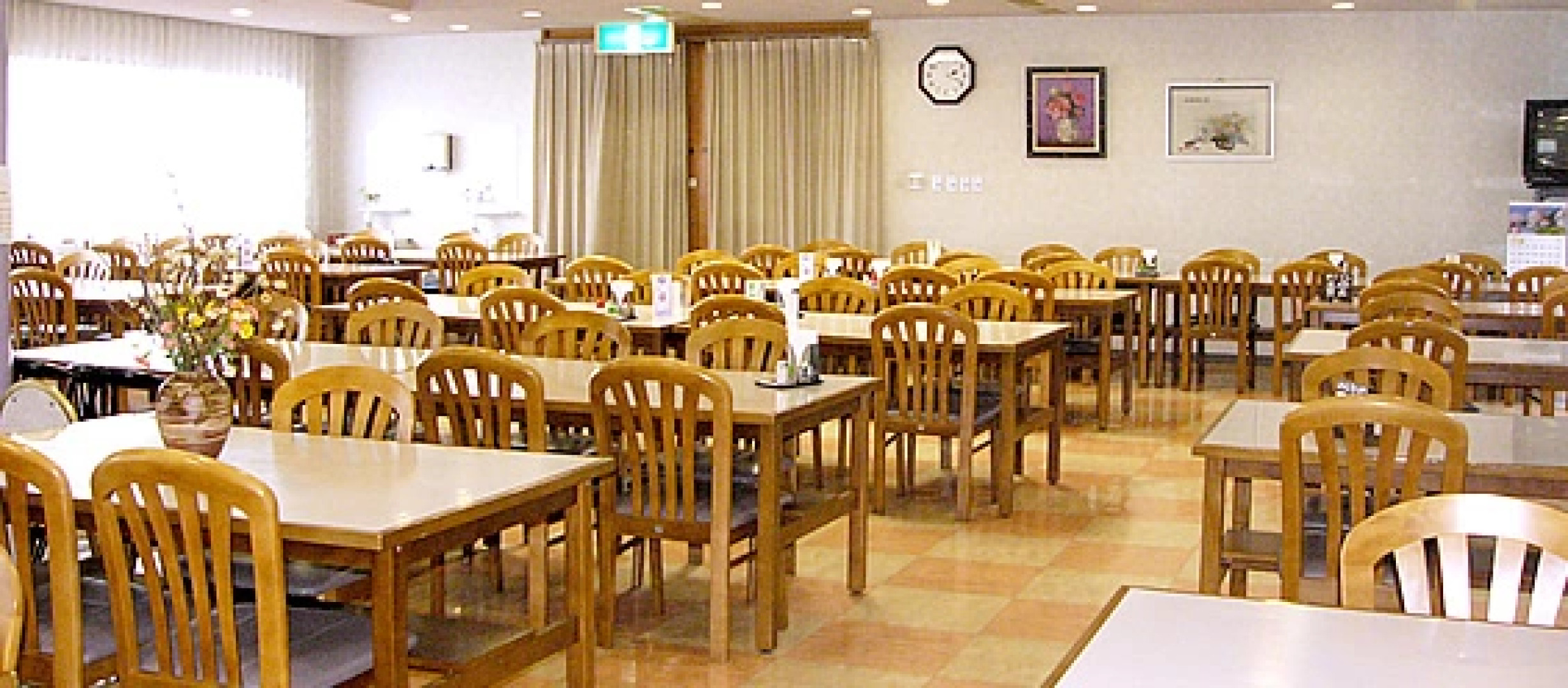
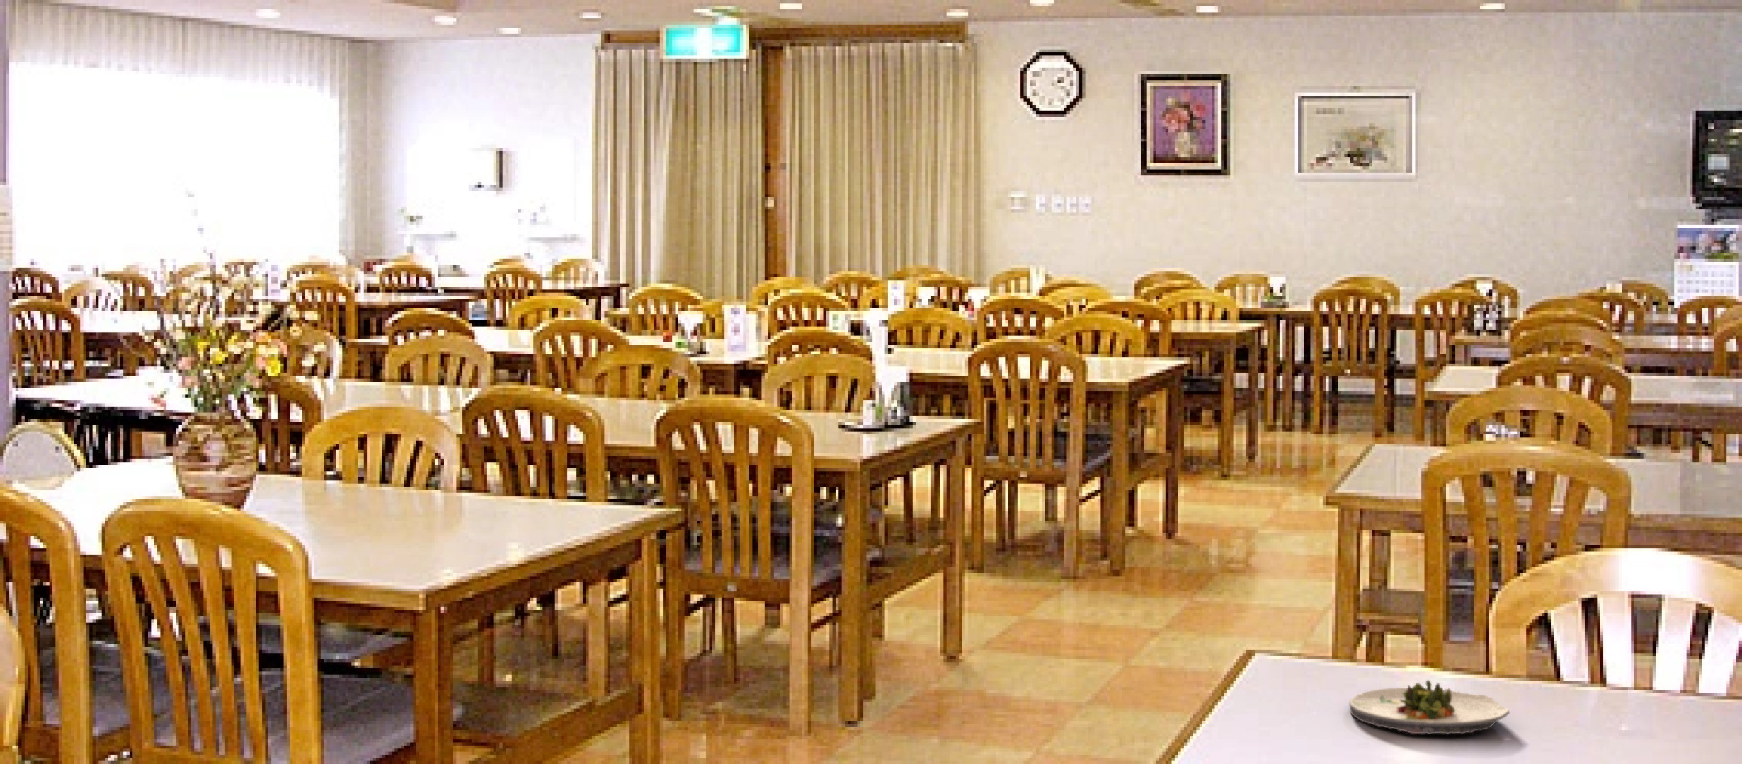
+ salad plate [1349,680,1511,735]
